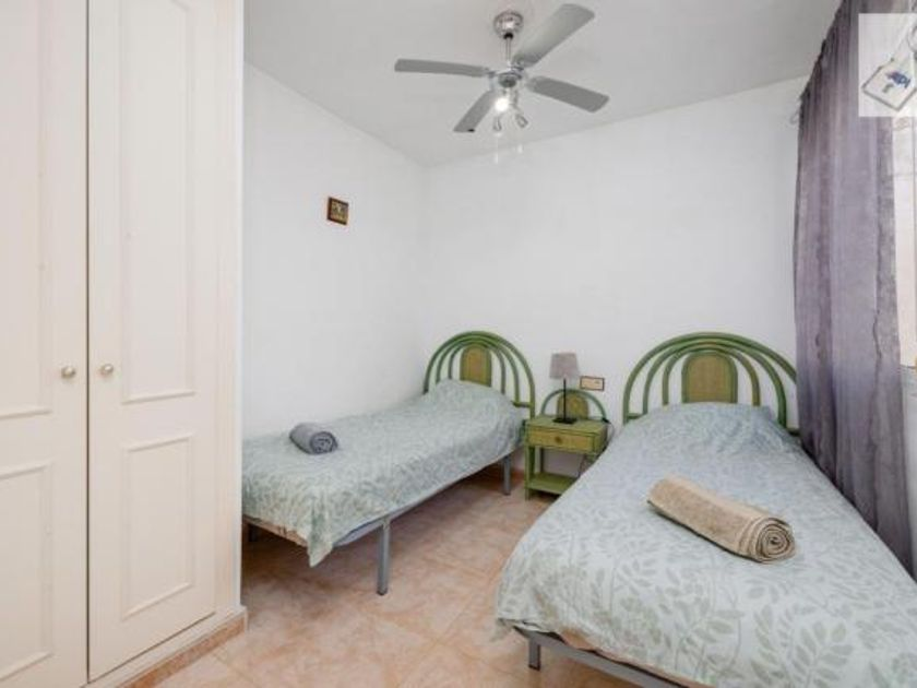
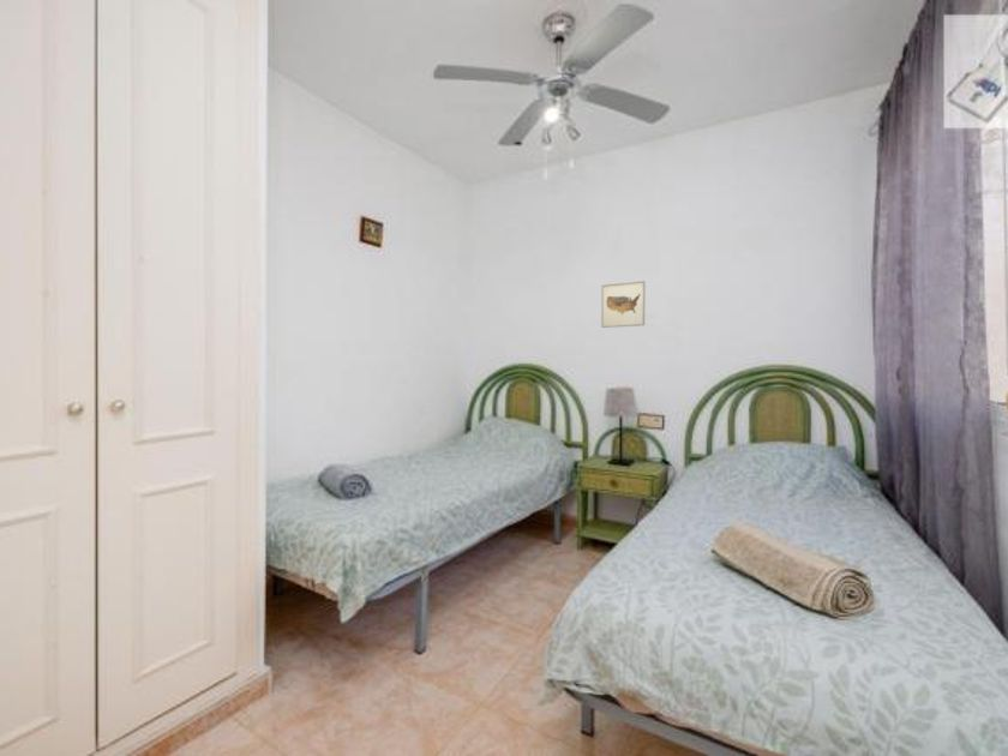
+ wall art [600,280,646,329]
